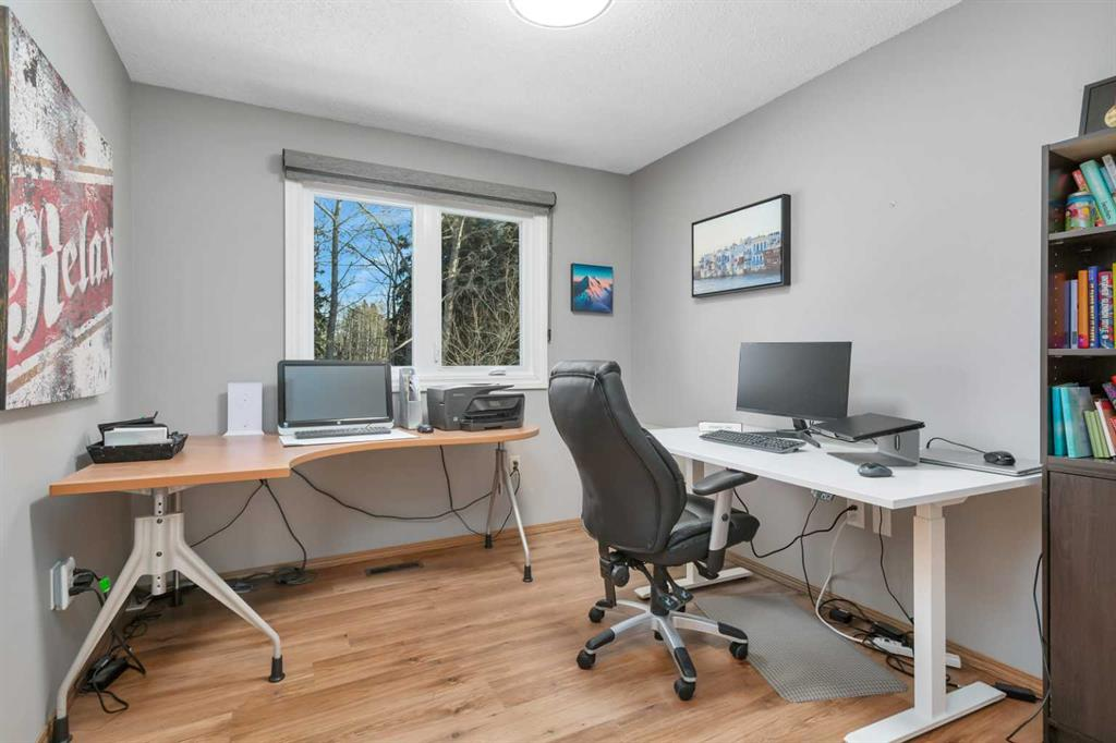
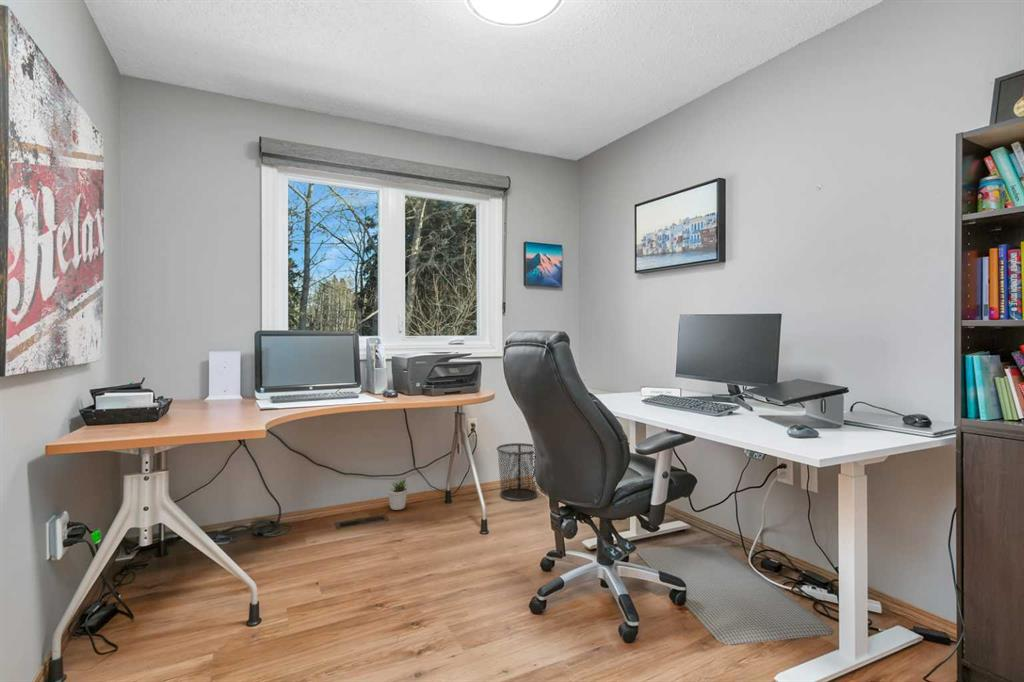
+ potted plant [386,478,409,511]
+ waste bin [496,442,538,502]
